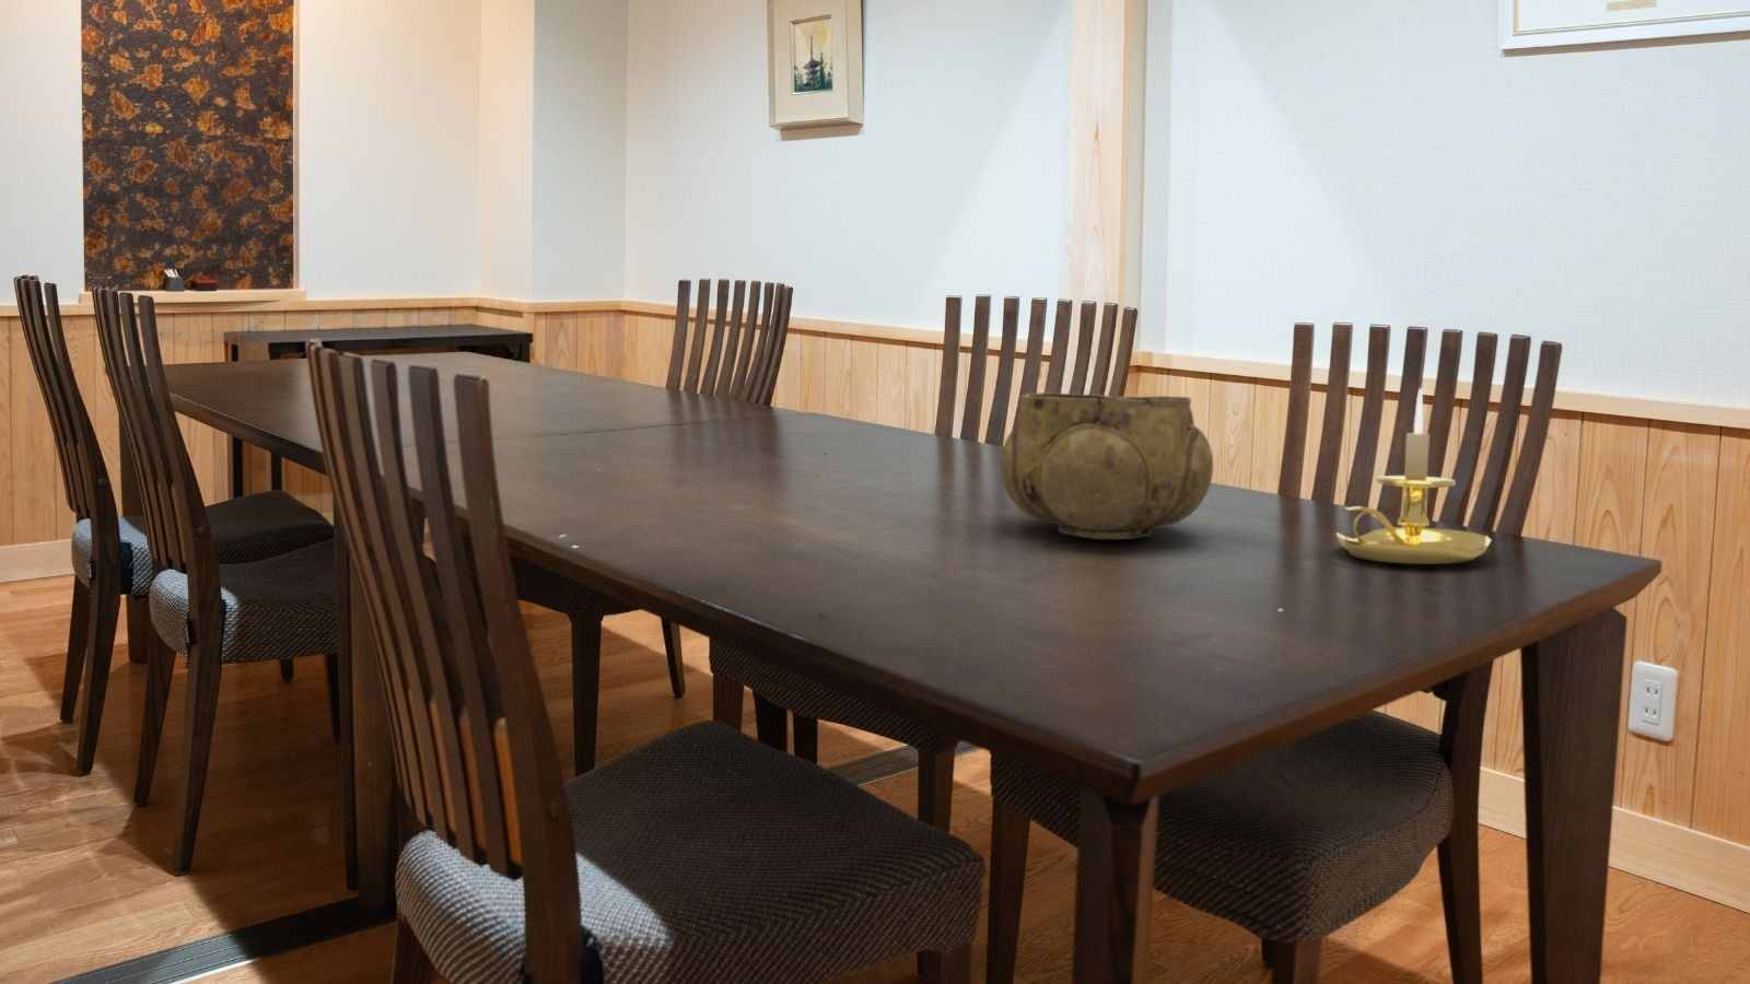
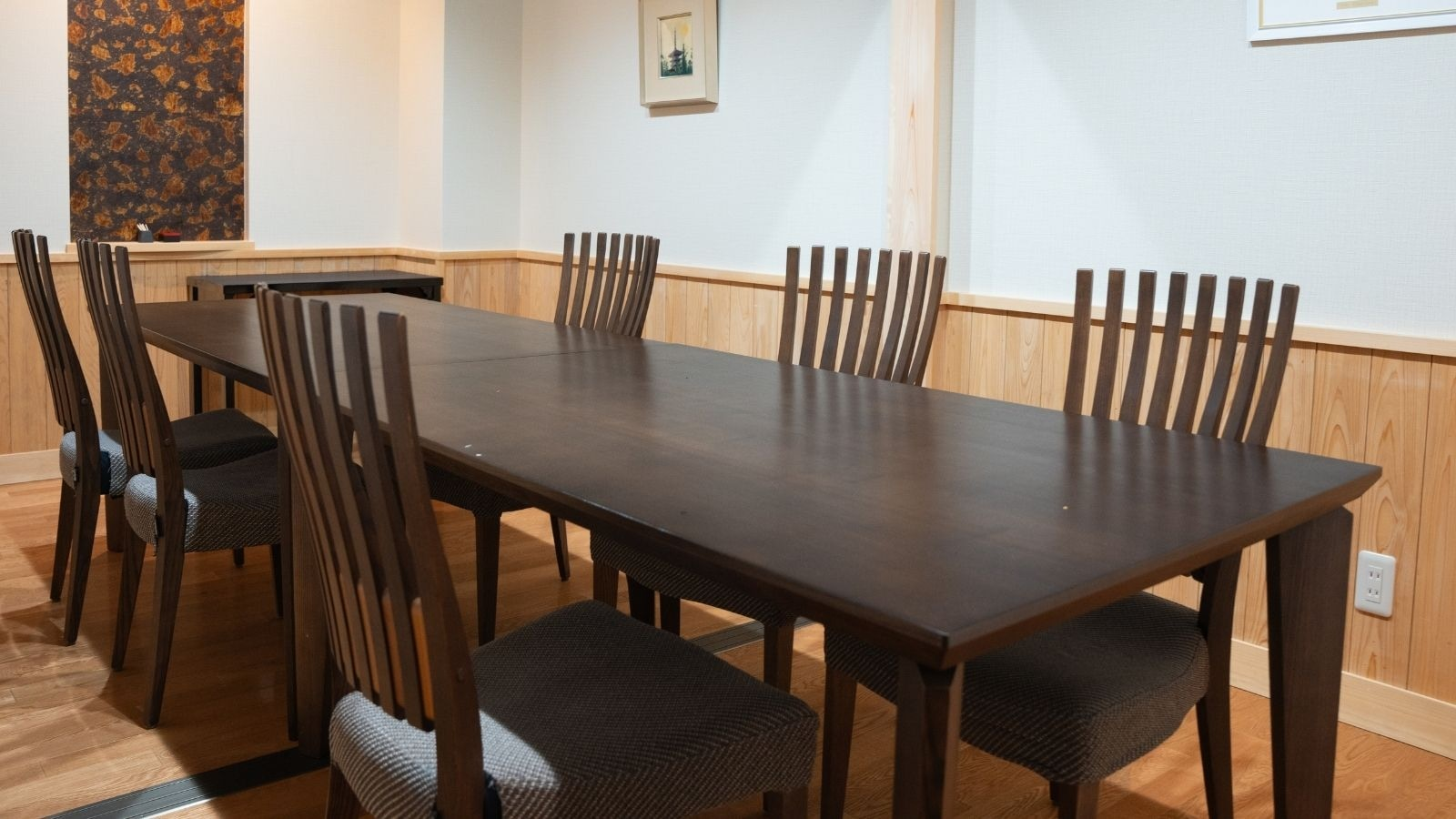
- decorative bowl [1000,393,1214,541]
- candle holder [1334,387,1492,565]
